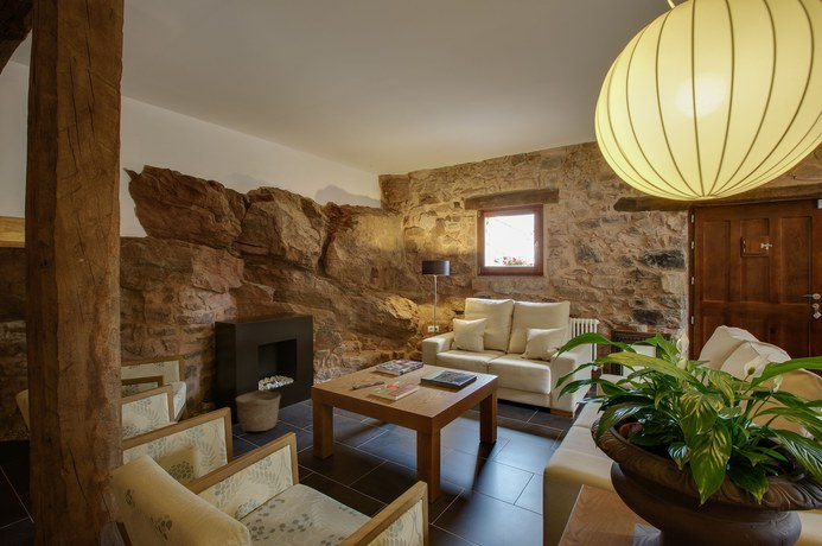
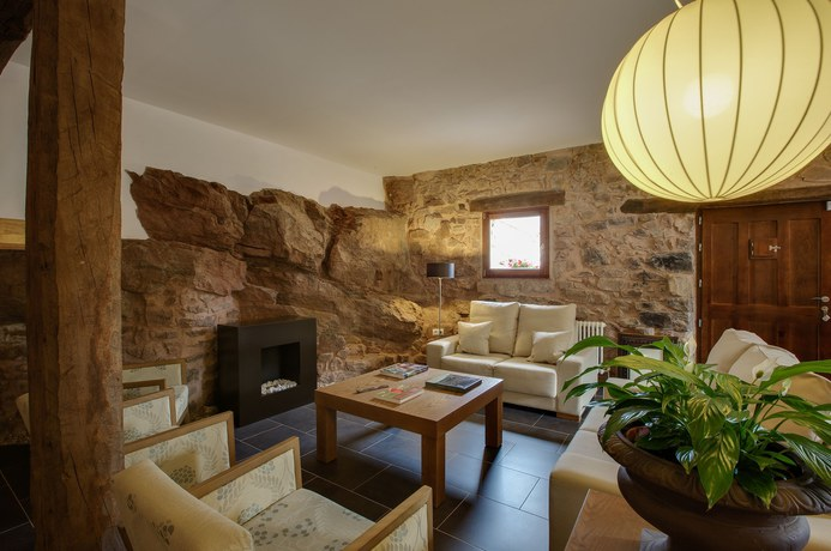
- basket [235,389,282,433]
